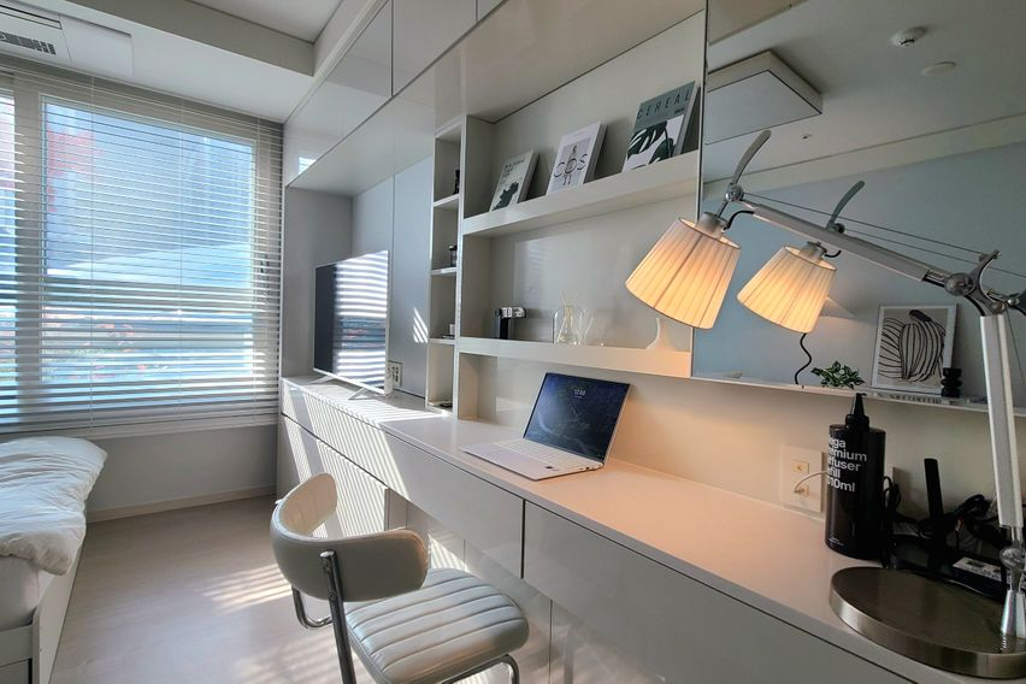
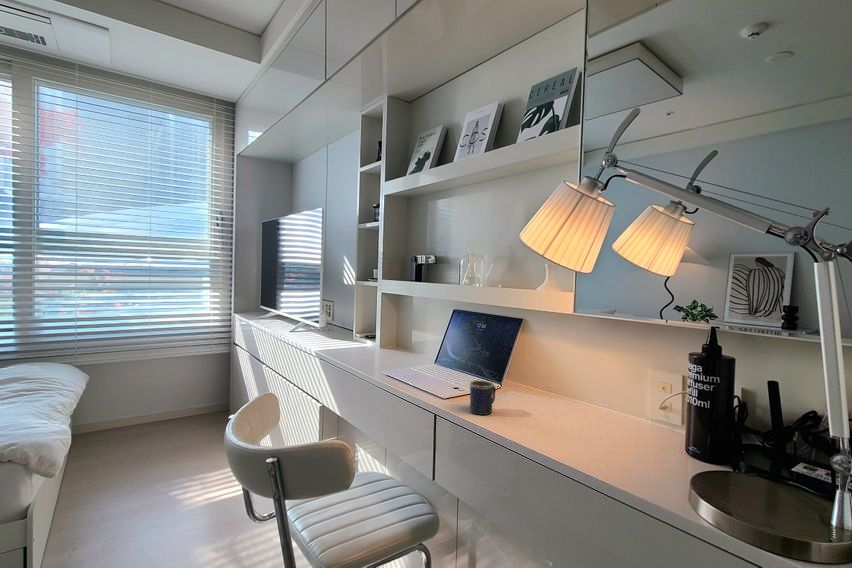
+ mug [468,379,497,416]
